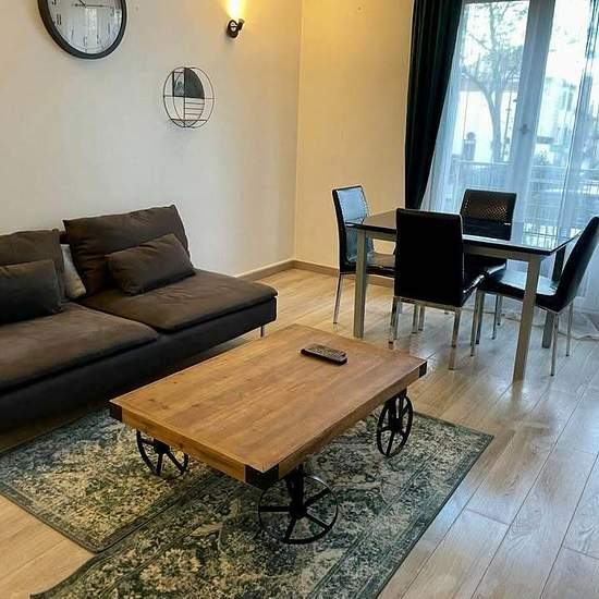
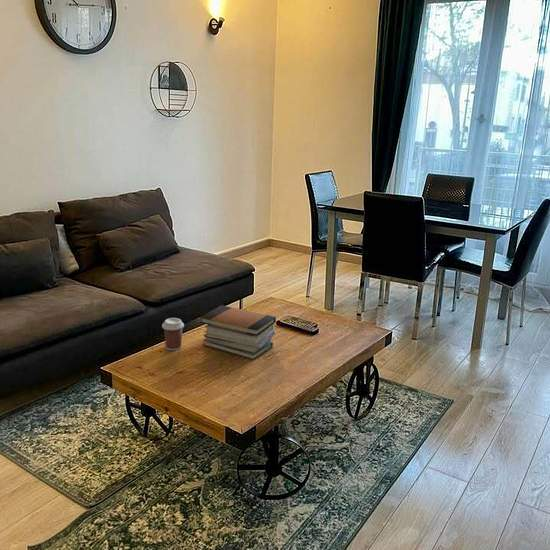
+ book stack [199,304,277,361]
+ coffee cup [161,317,185,351]
